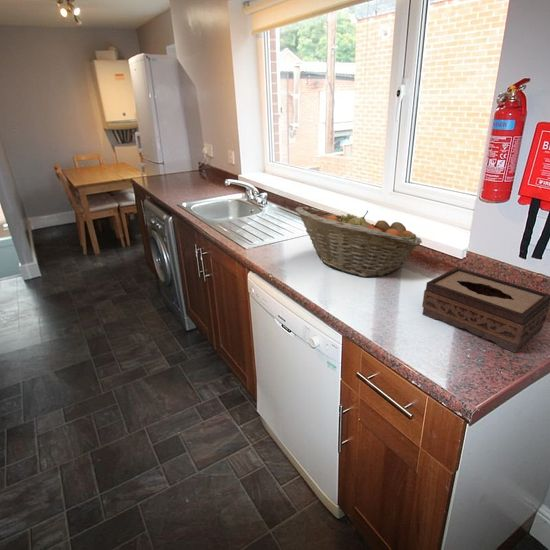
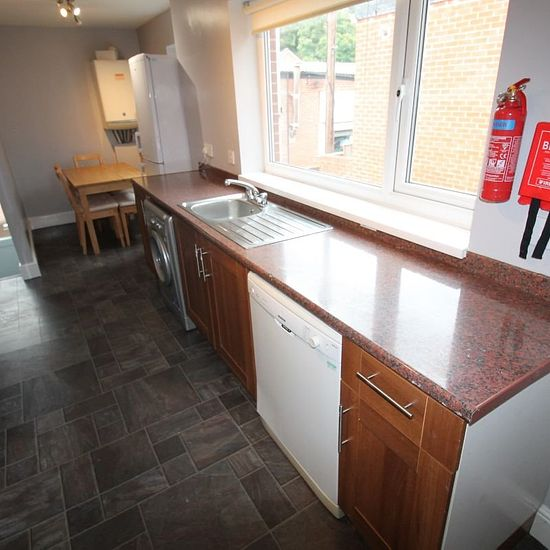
- tissue box [421,266,550,353]
- fruit basket [294,206,423,278]
